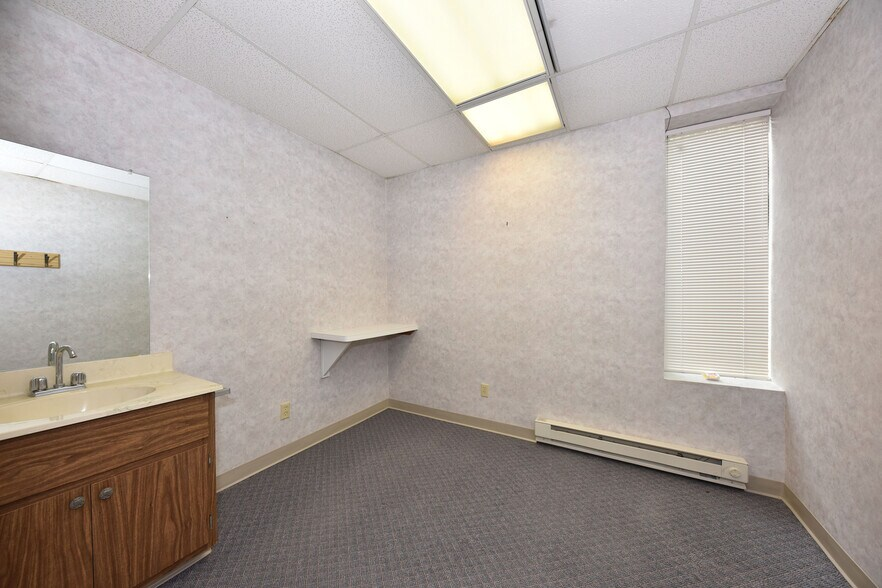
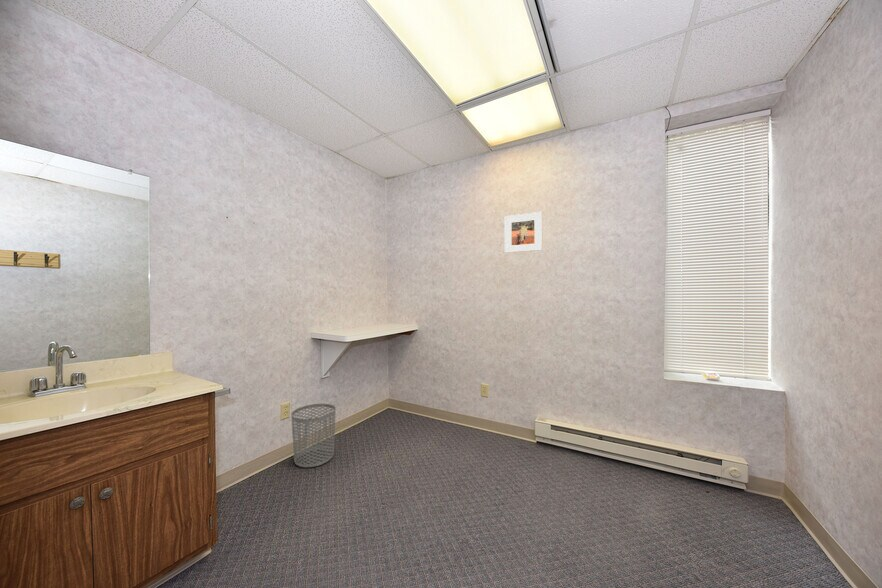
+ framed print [504,211,543,254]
+ waste bin [290,403,337,468]
